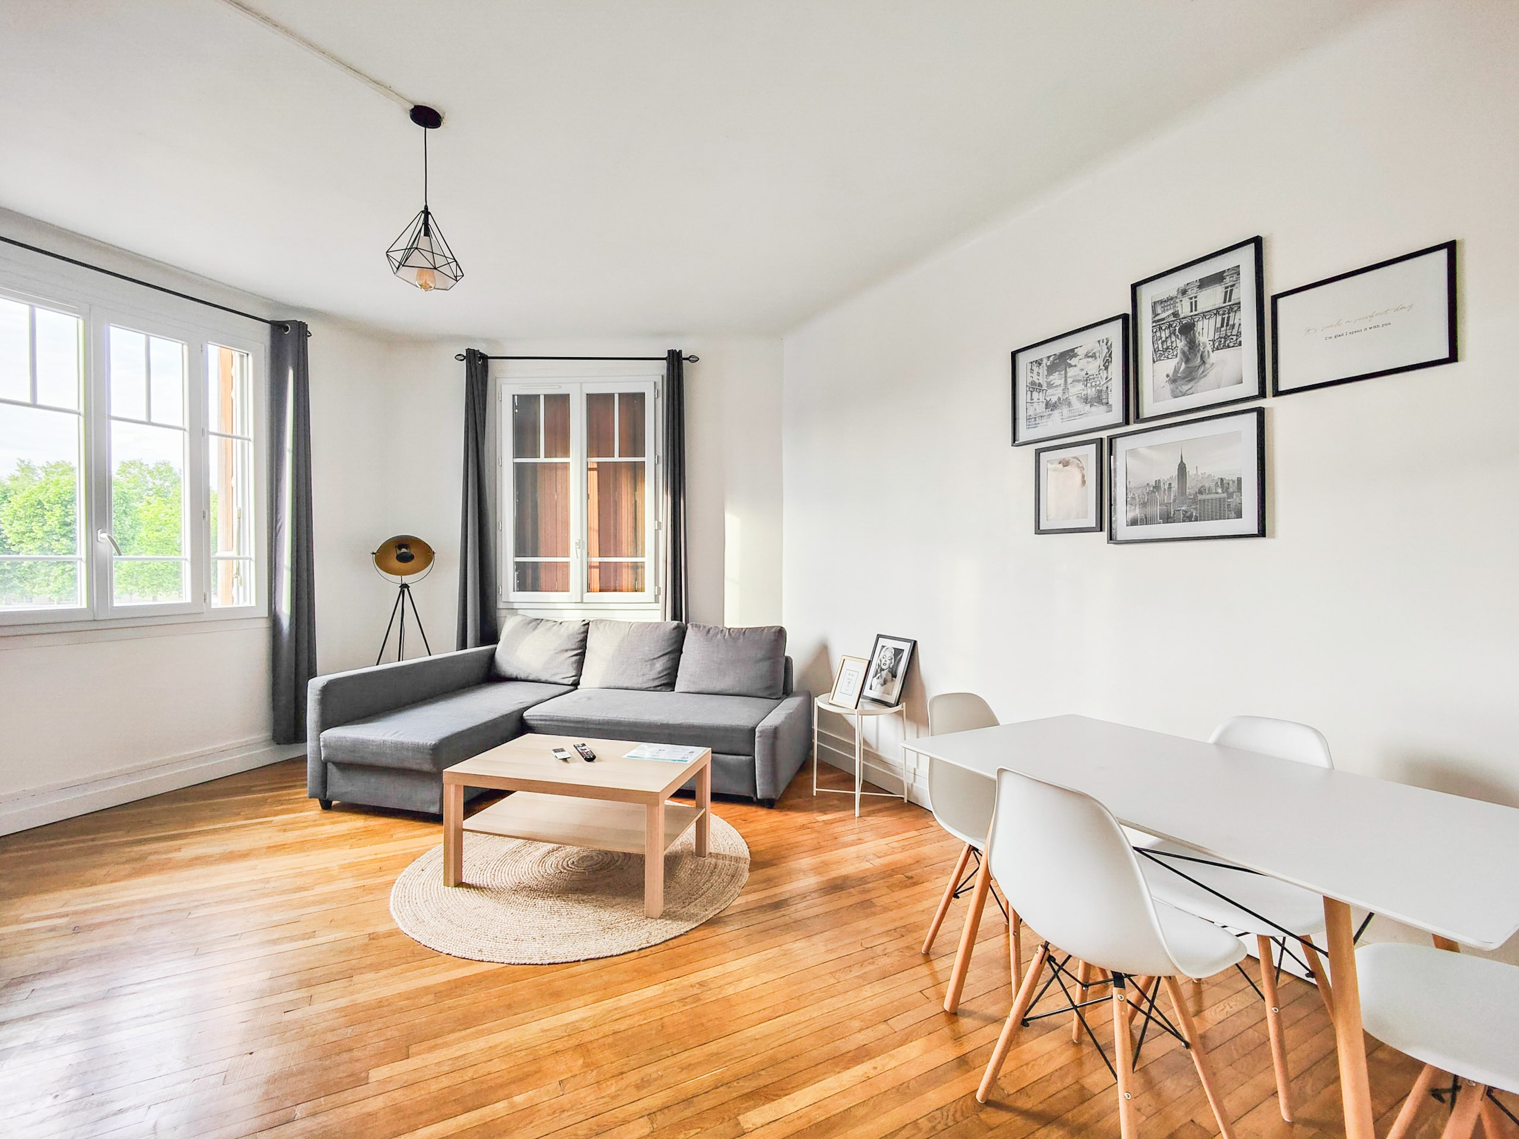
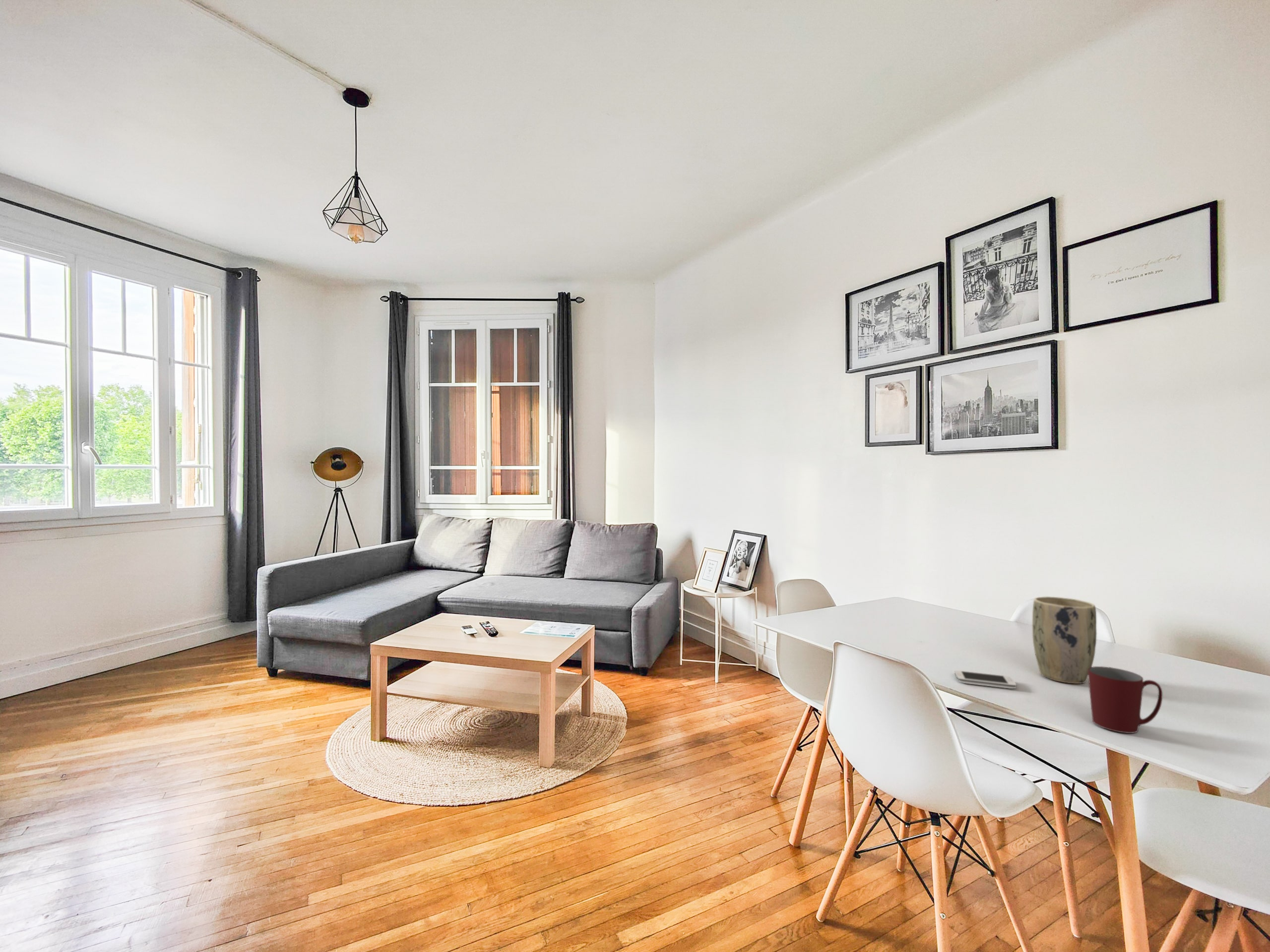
+ mug [1088,666,1163,734]
+ plant pot [1032,596,1097,684]
+ smartphone [954,670,1016,689]
